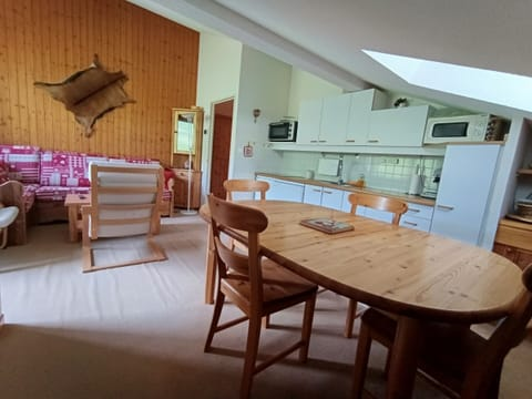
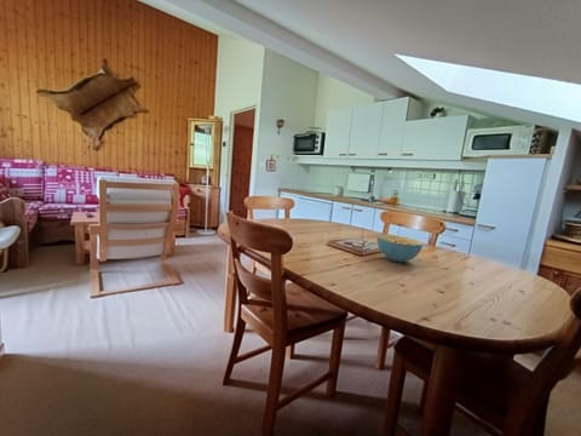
+ cereal bowl [376,234,424,263]
